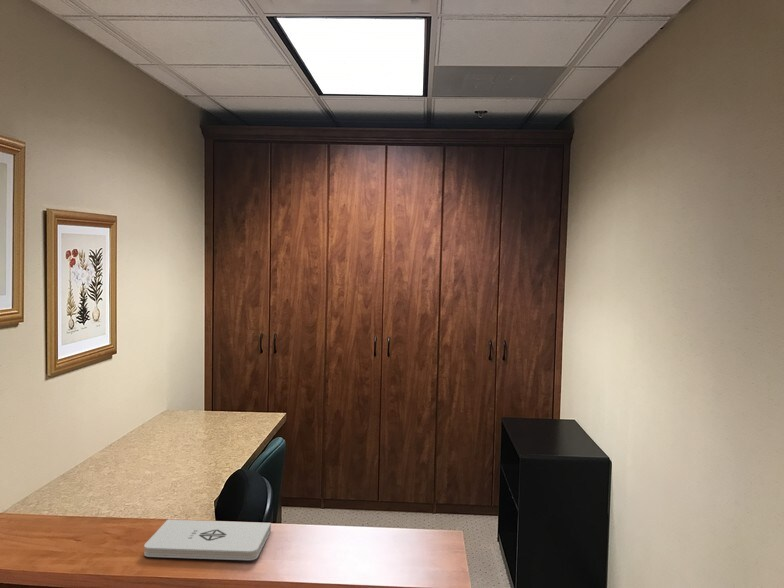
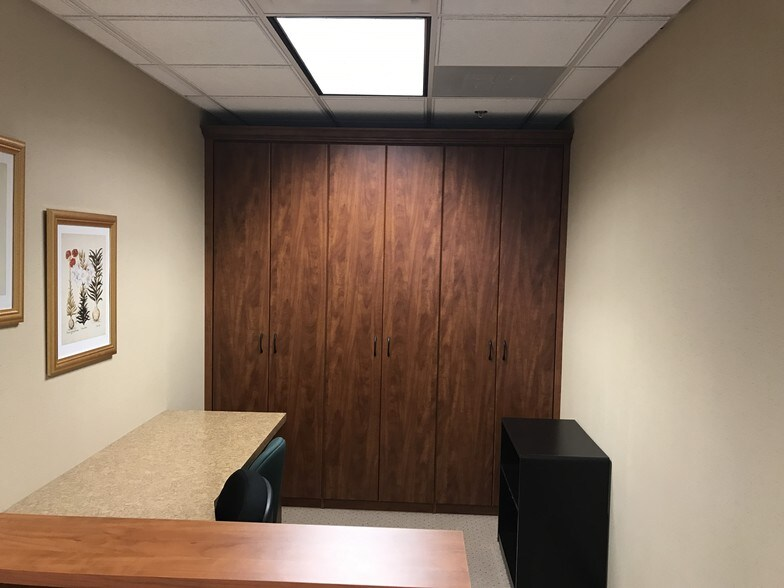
- notepad [143,518,272,561]
